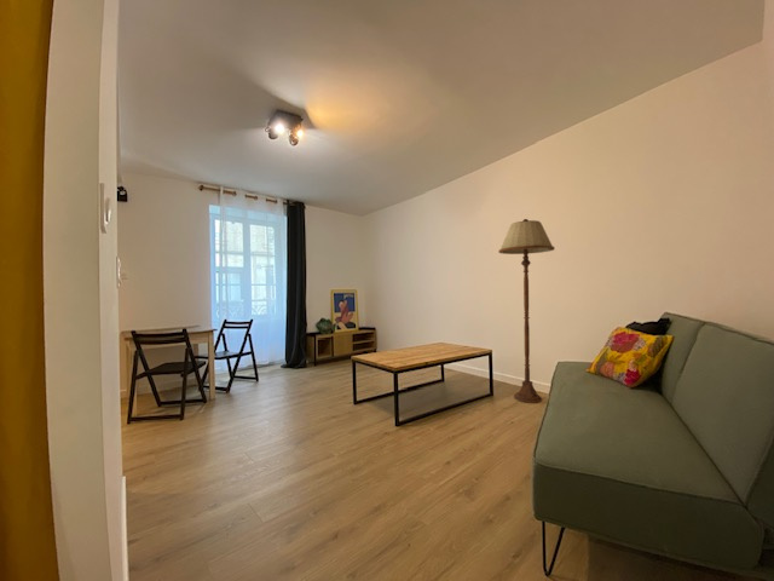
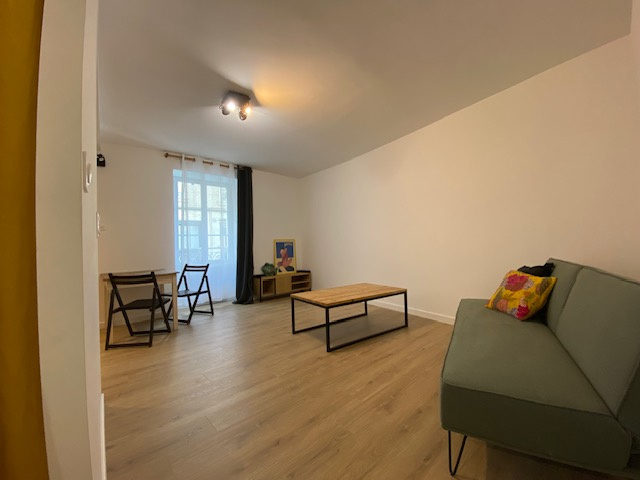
- floor lamp [497,218,555,404]
